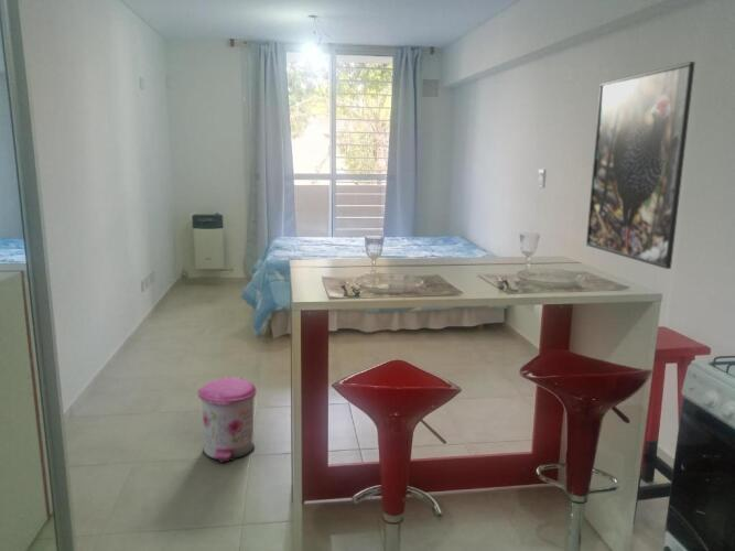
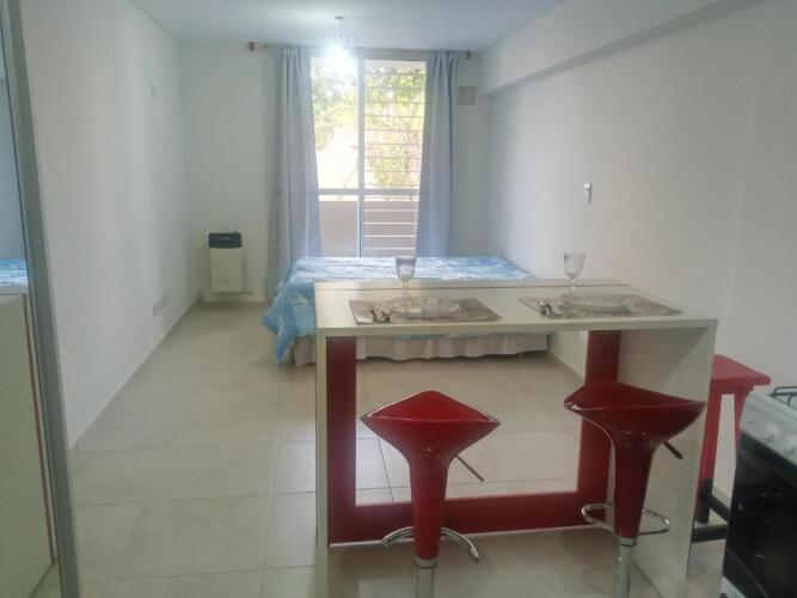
- trash can [197,376,258,464]
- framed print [585,61,696,270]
